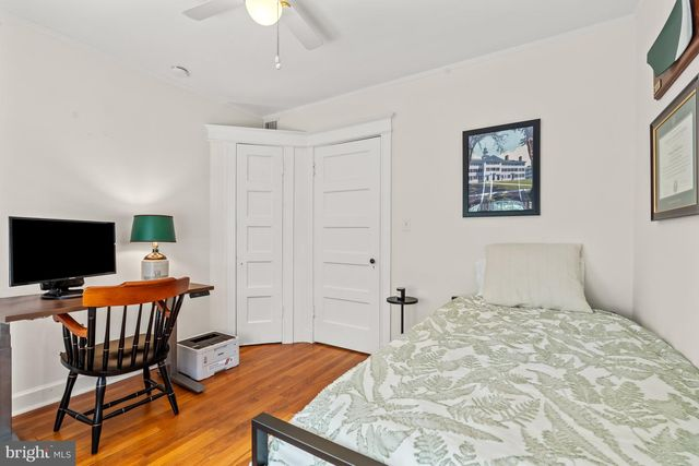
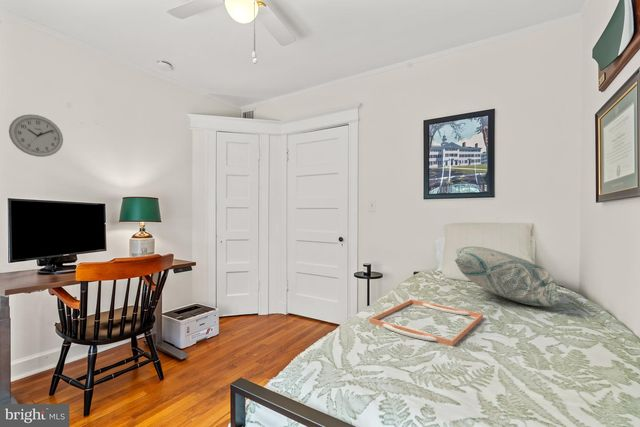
+ serving tray [368,298,484,347]
+ wall clock [8,113,64,158]
+ decorative pillow [453,246,561,307]
